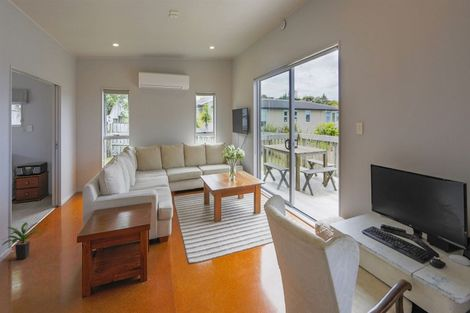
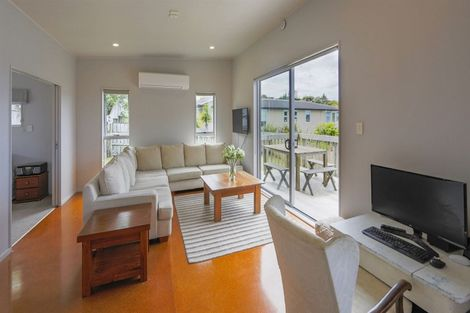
- potted plant [1,221,43,260]
